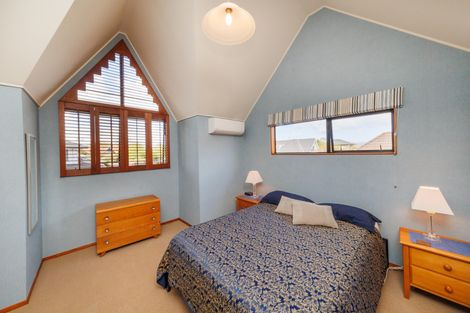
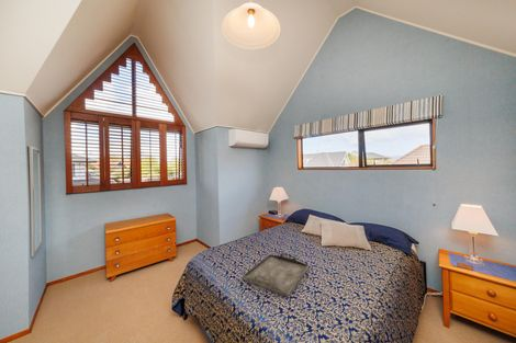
+ serving tray [242,252,310,298]
